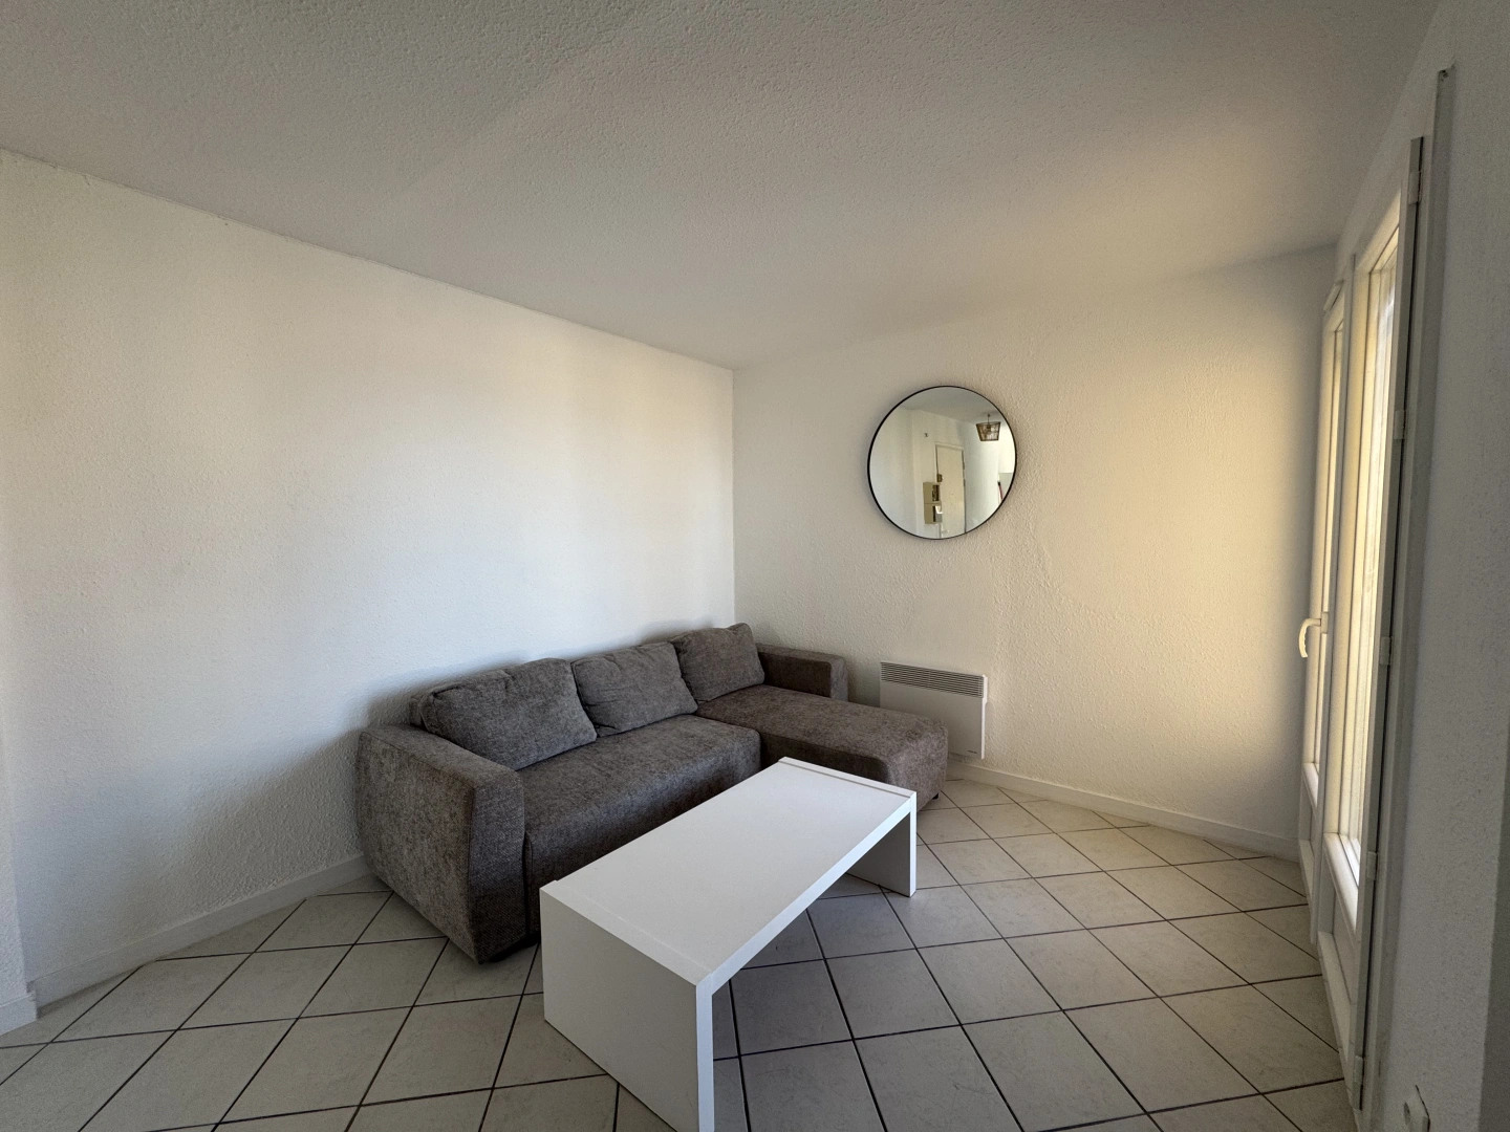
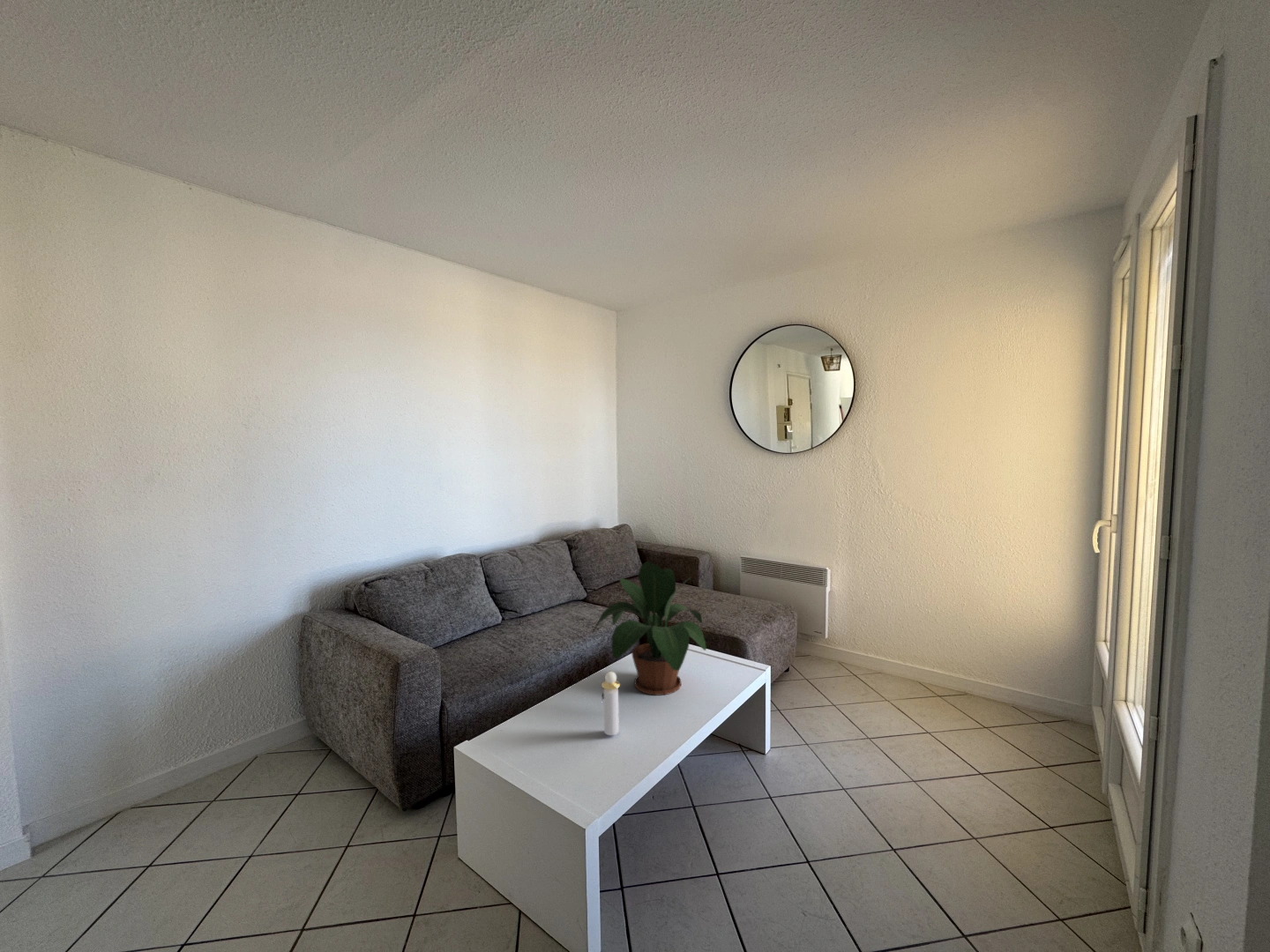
+ perfume bottle [601,671,621,736]
+ potted plant [591,561,707,696]
